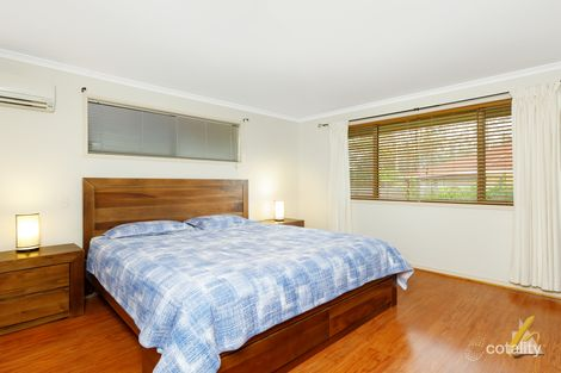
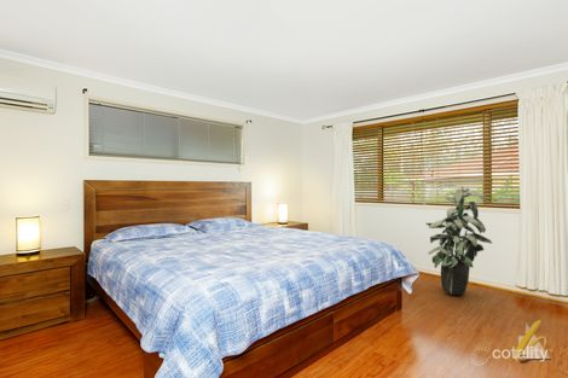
+ indoor plant [424,182,493,297]
